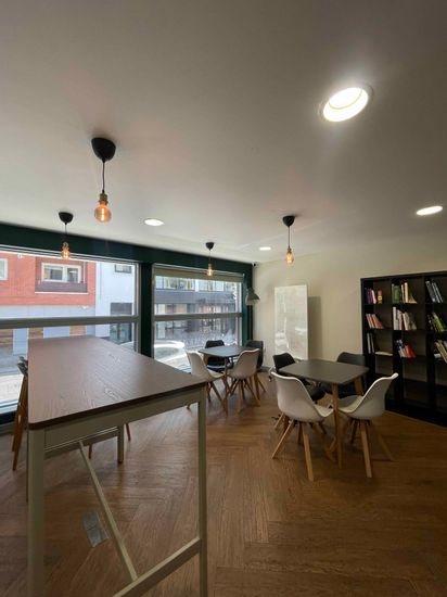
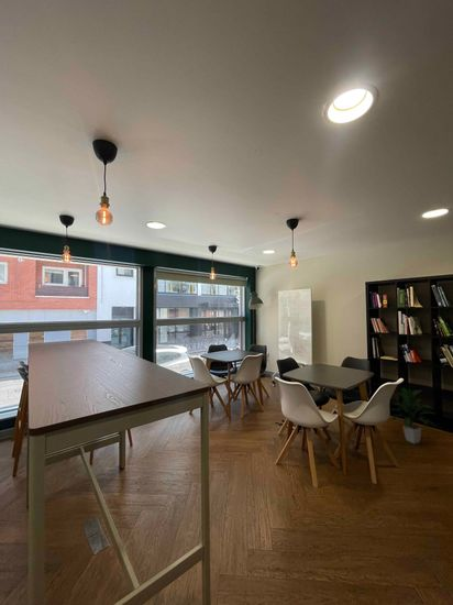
+ indoor plant [391,385,438,444]
